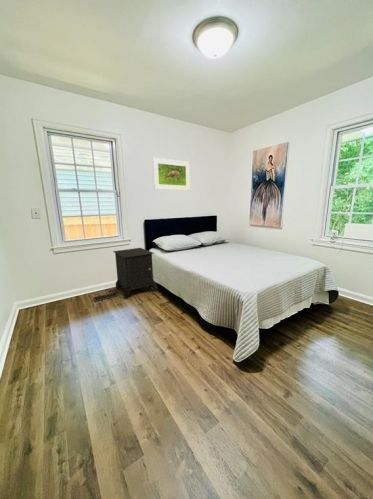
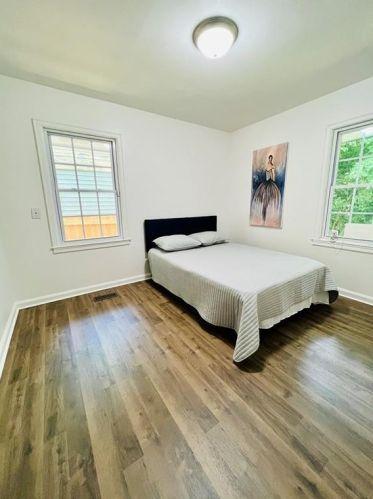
- nightstand [112,247,159,299]
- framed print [152,156,191,191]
